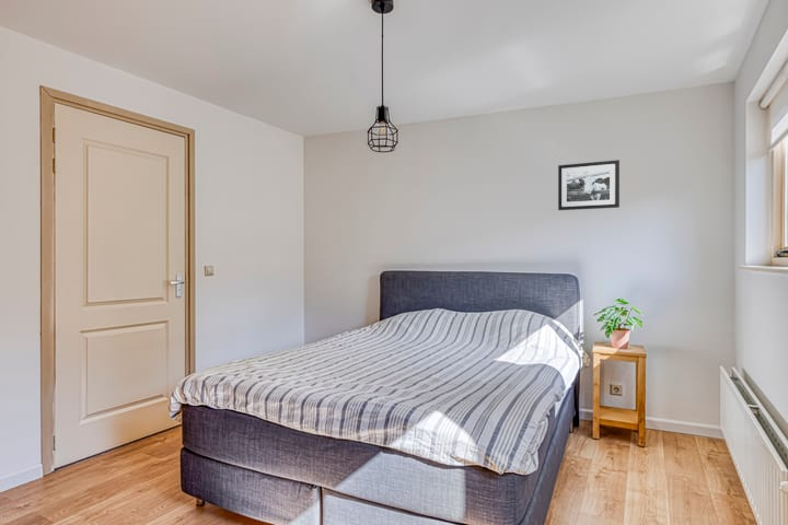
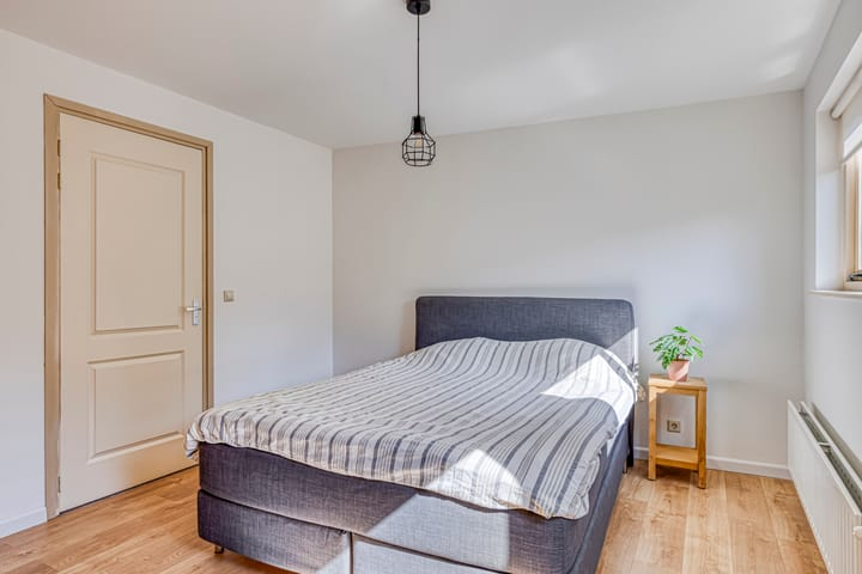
- picture frame [557,159,621,211]
